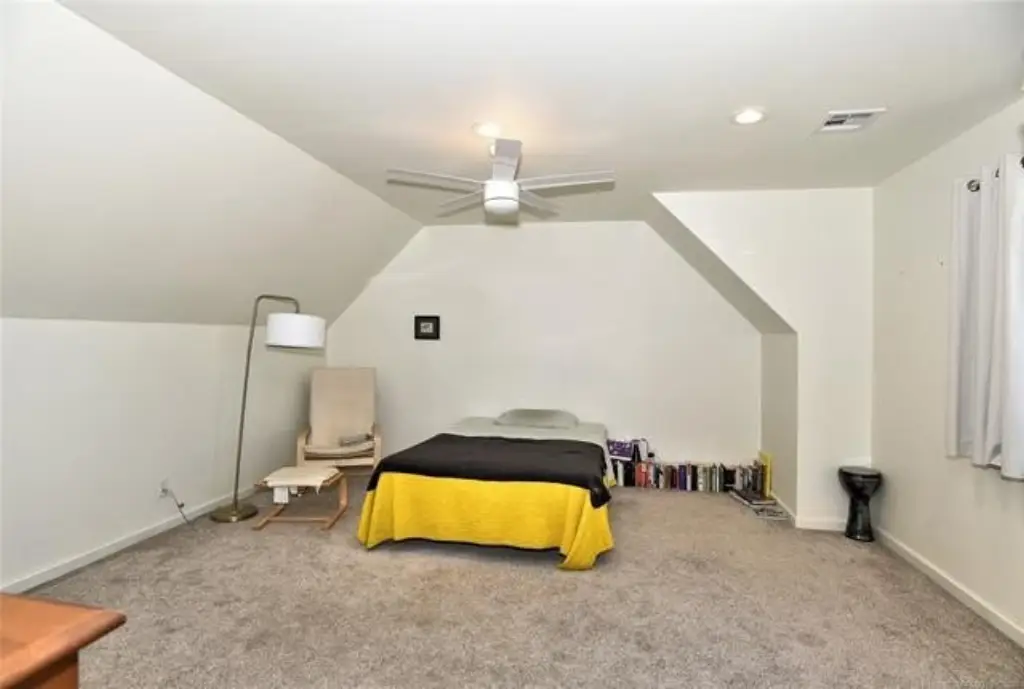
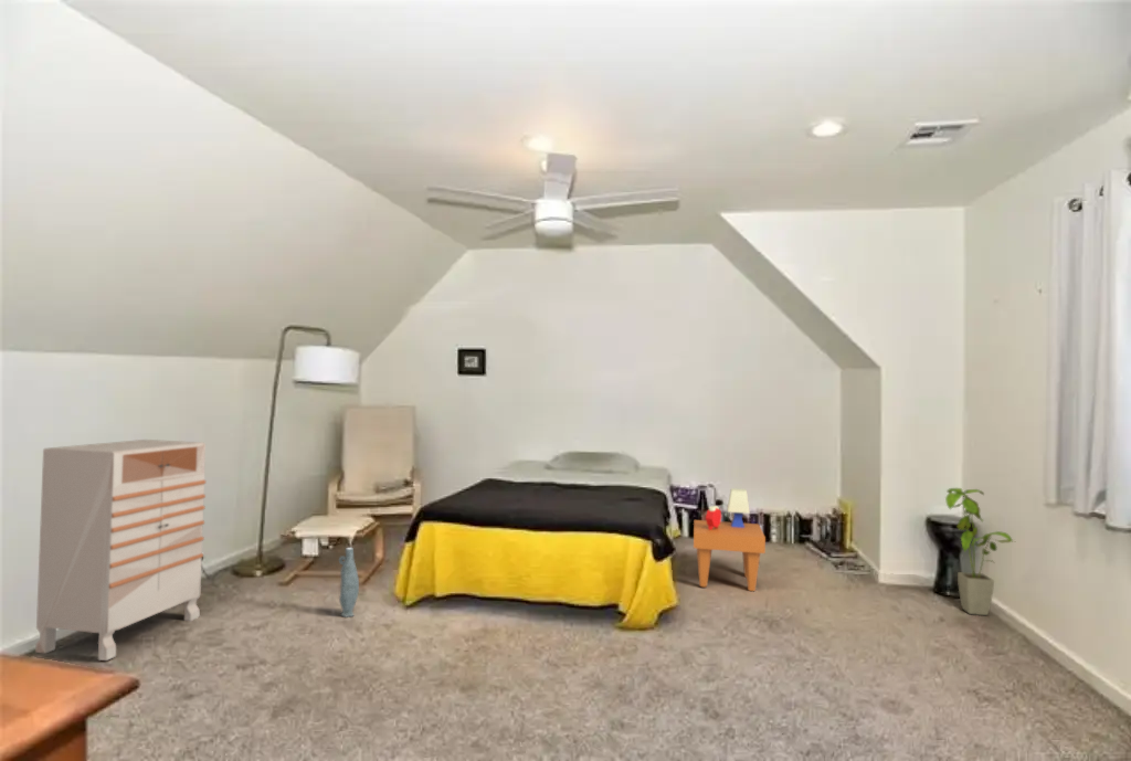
+ vase [338,547,360,619]
+ house plant [944,487,1015,616]
+ side table [693,487,767,592]
+ dresser [34,438,208,662]
